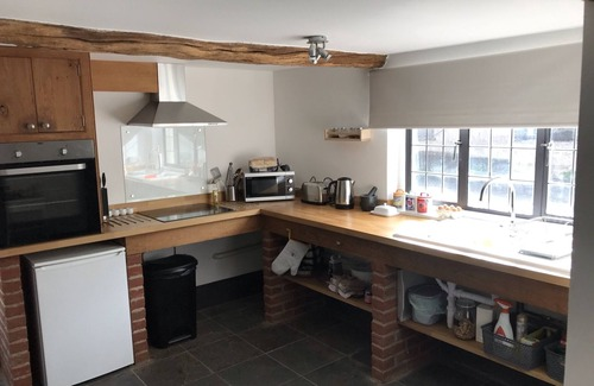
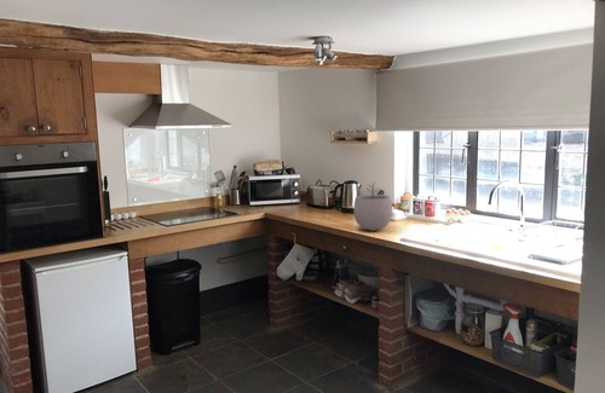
+ plant pot [352,181,393,232]
